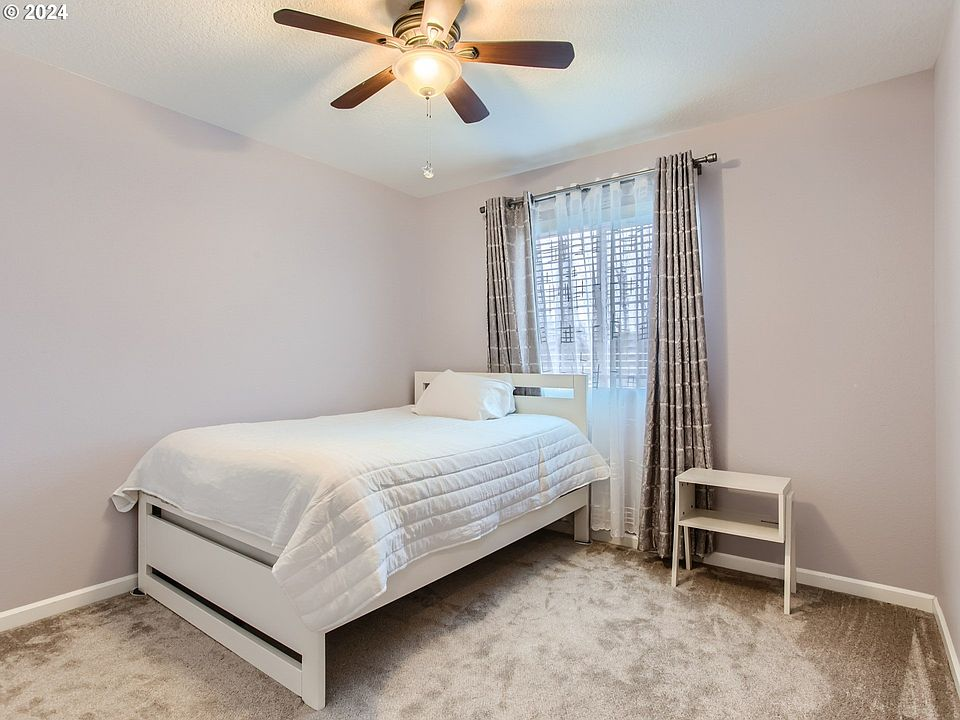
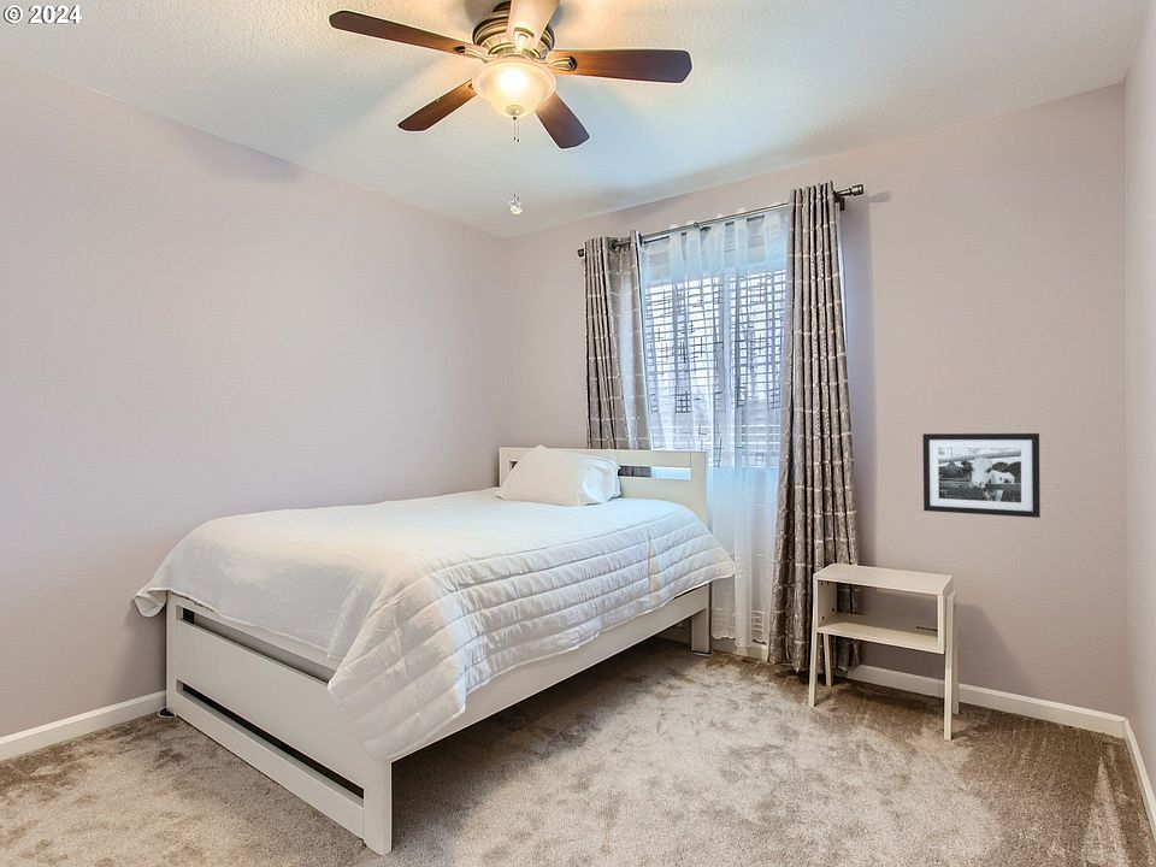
+ picture frame [921,432,1042,519]
